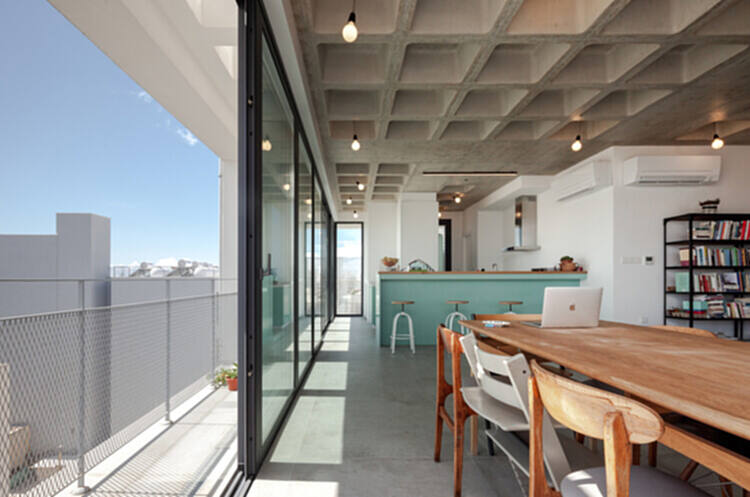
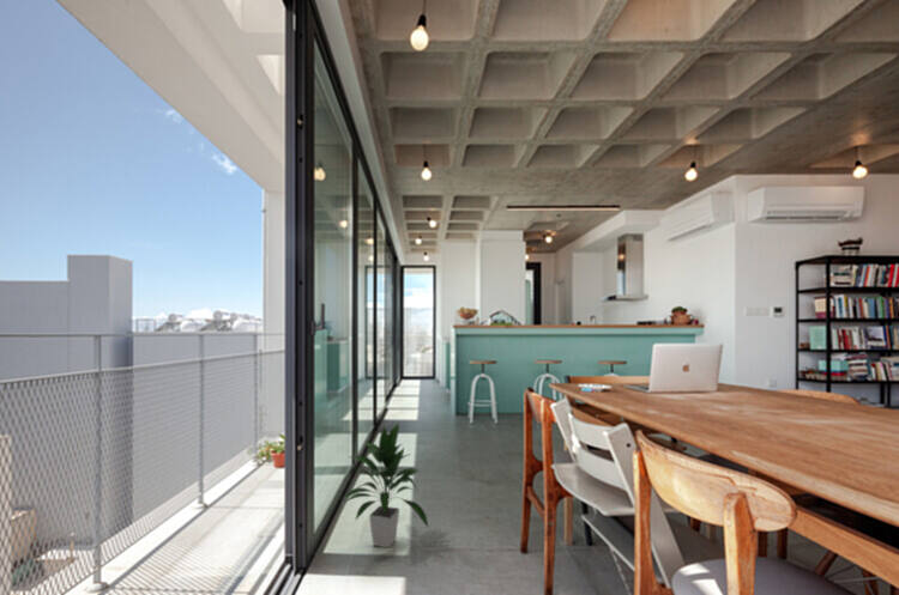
+ indoor plant [342,421,430,548]
